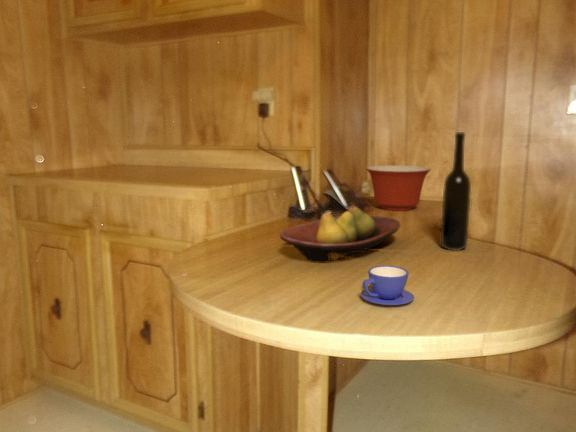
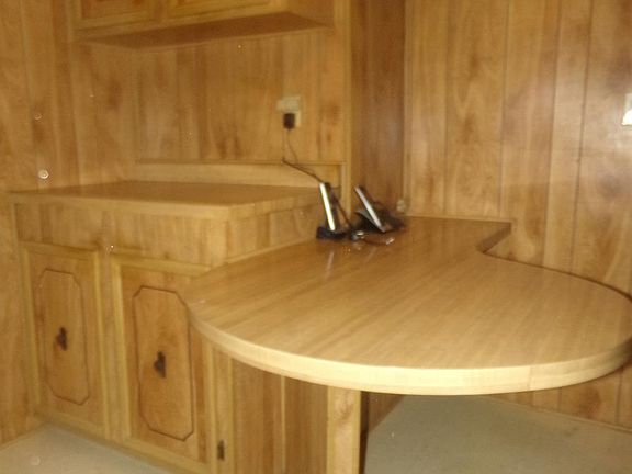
- fruit bowl [279,206,401,264]
- mixing bowl [365,165,432,212]
- bottle [440,131,472,252]
- teacup [360,265,415,306]
